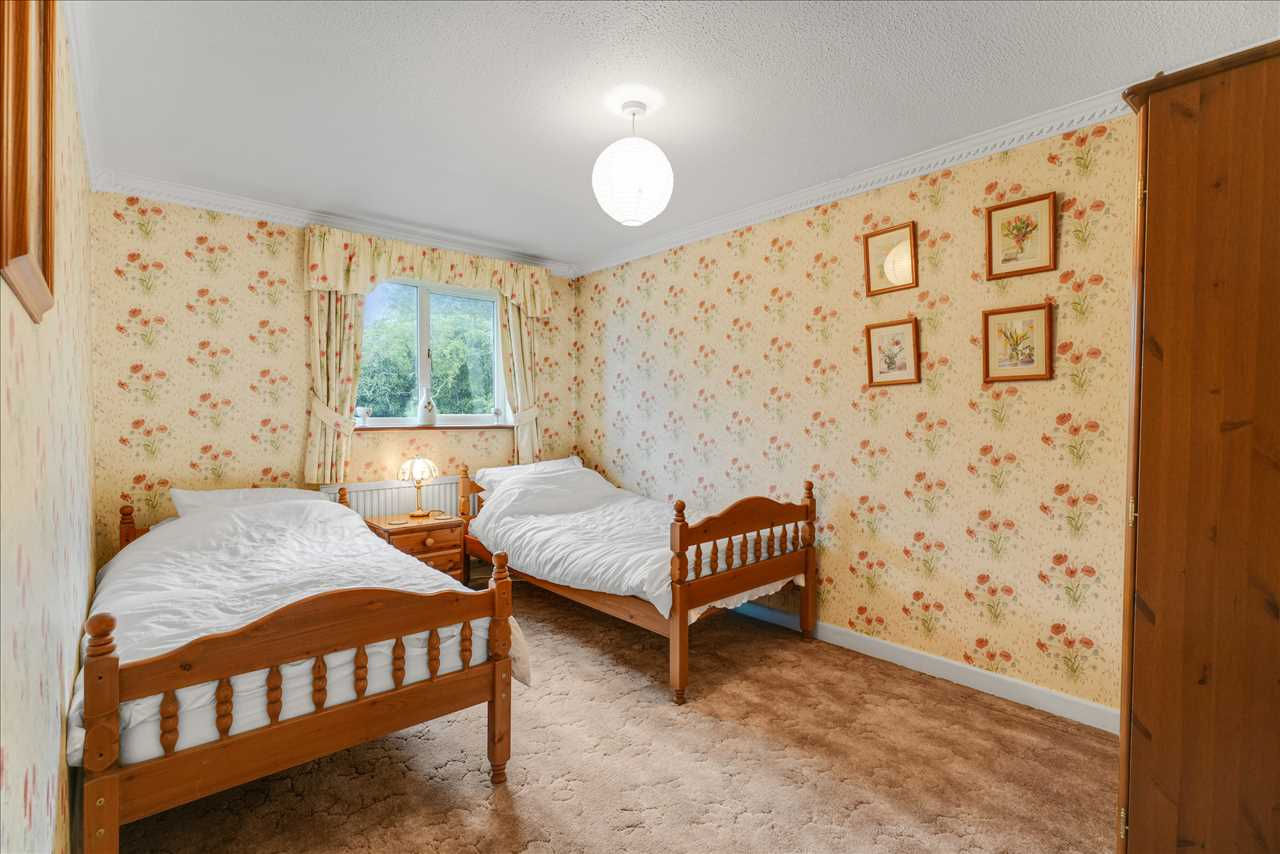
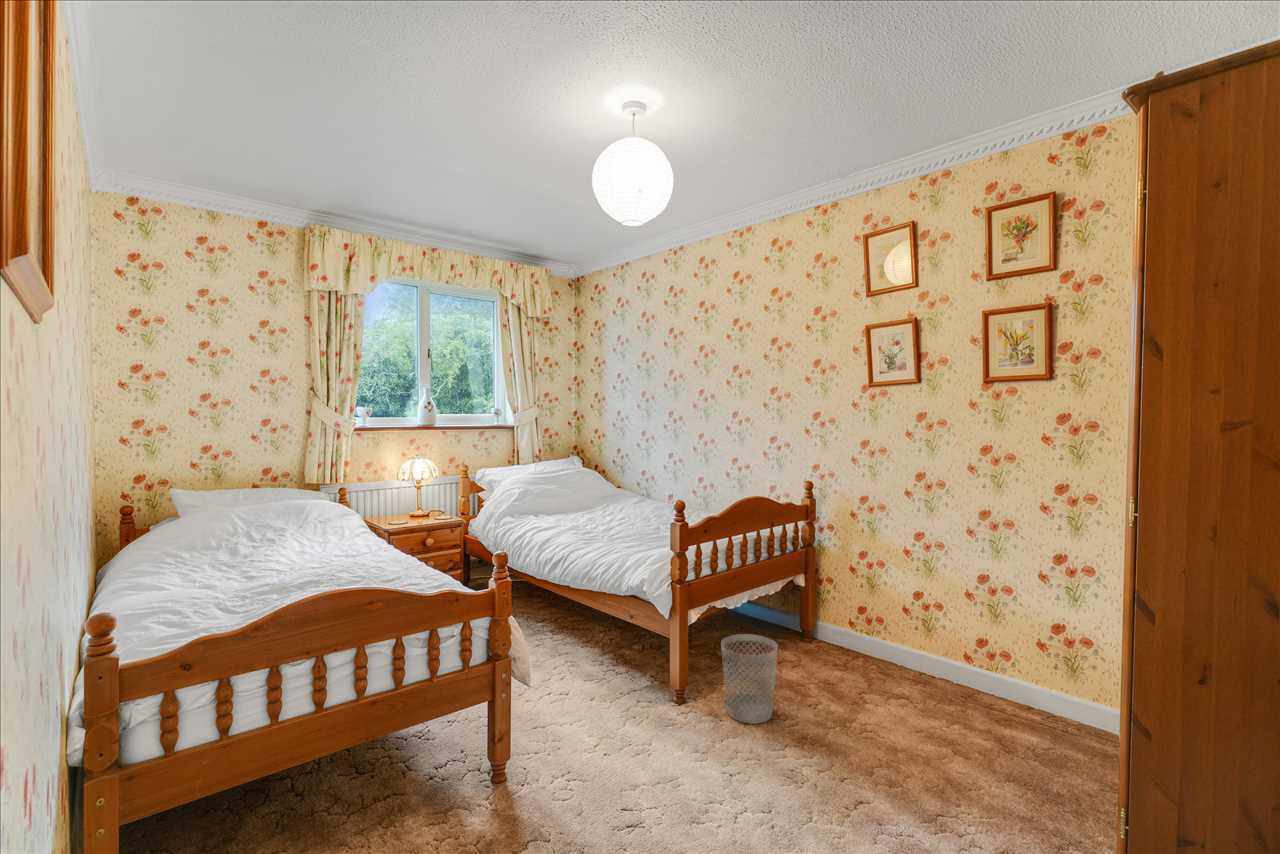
+ wastebasket [720,633,779,725]
